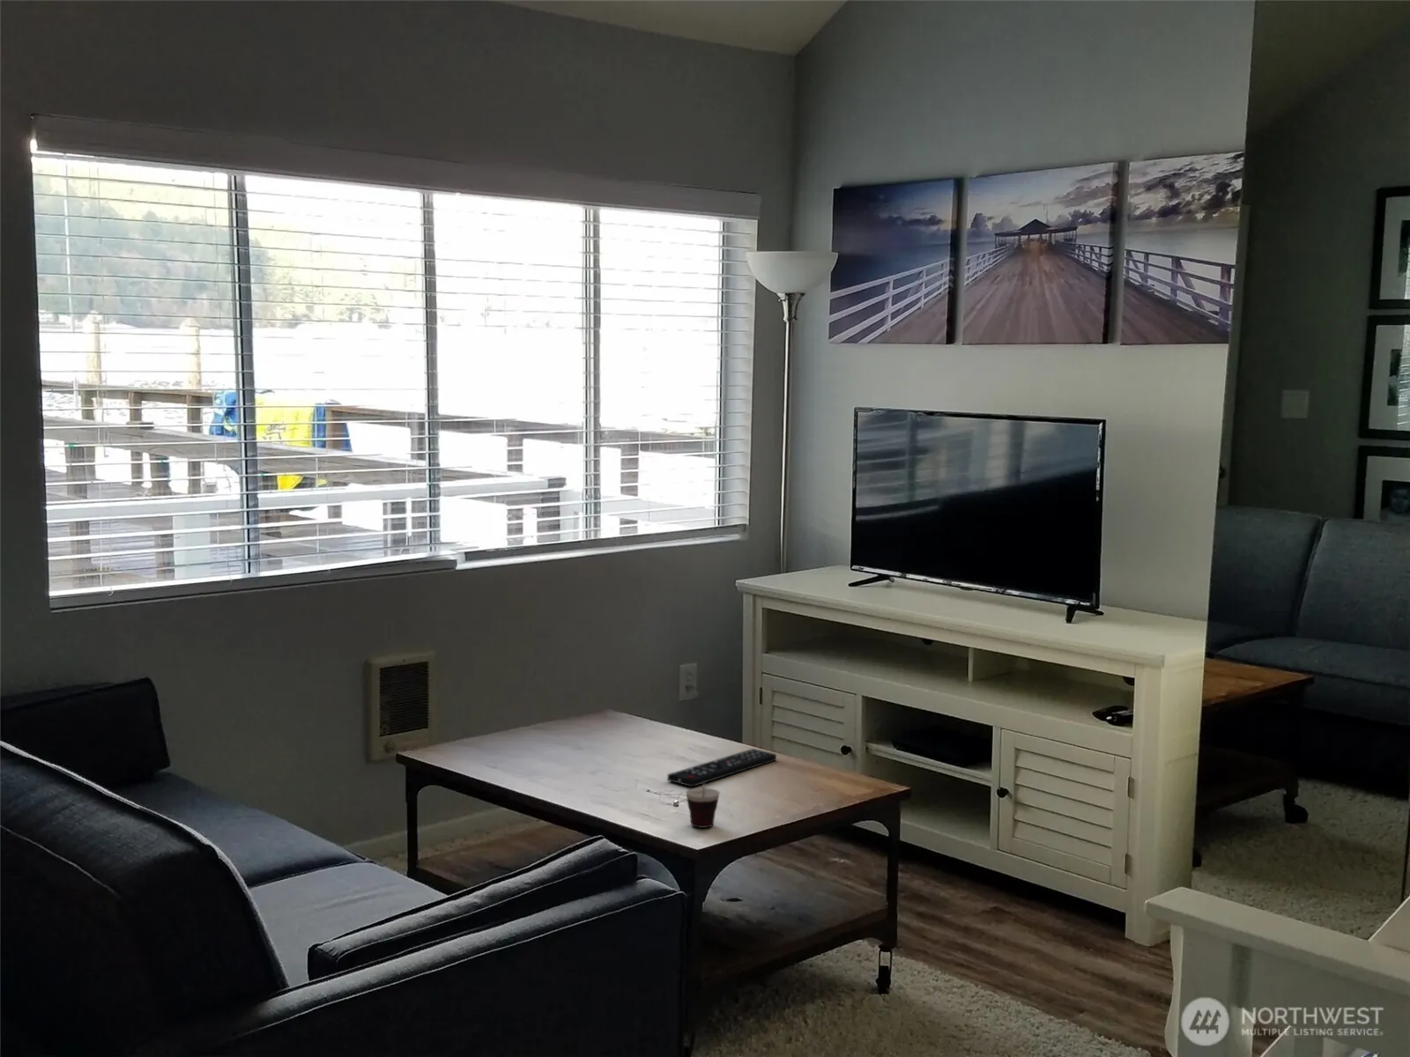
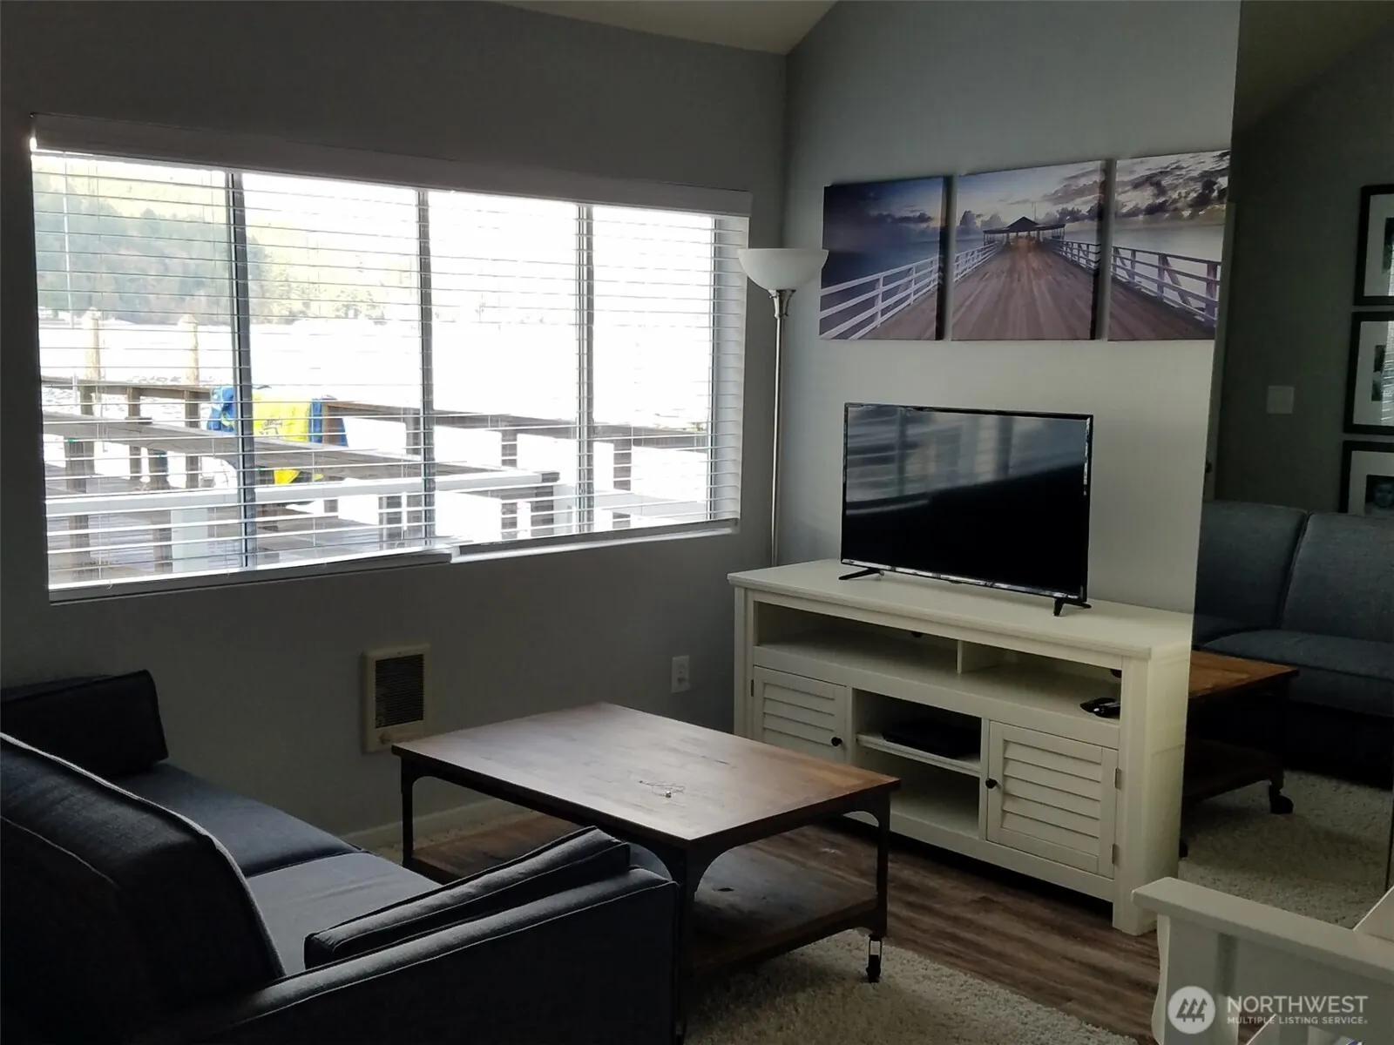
- cup [685,782,721,829]
- remote control [666,748,777,788]
